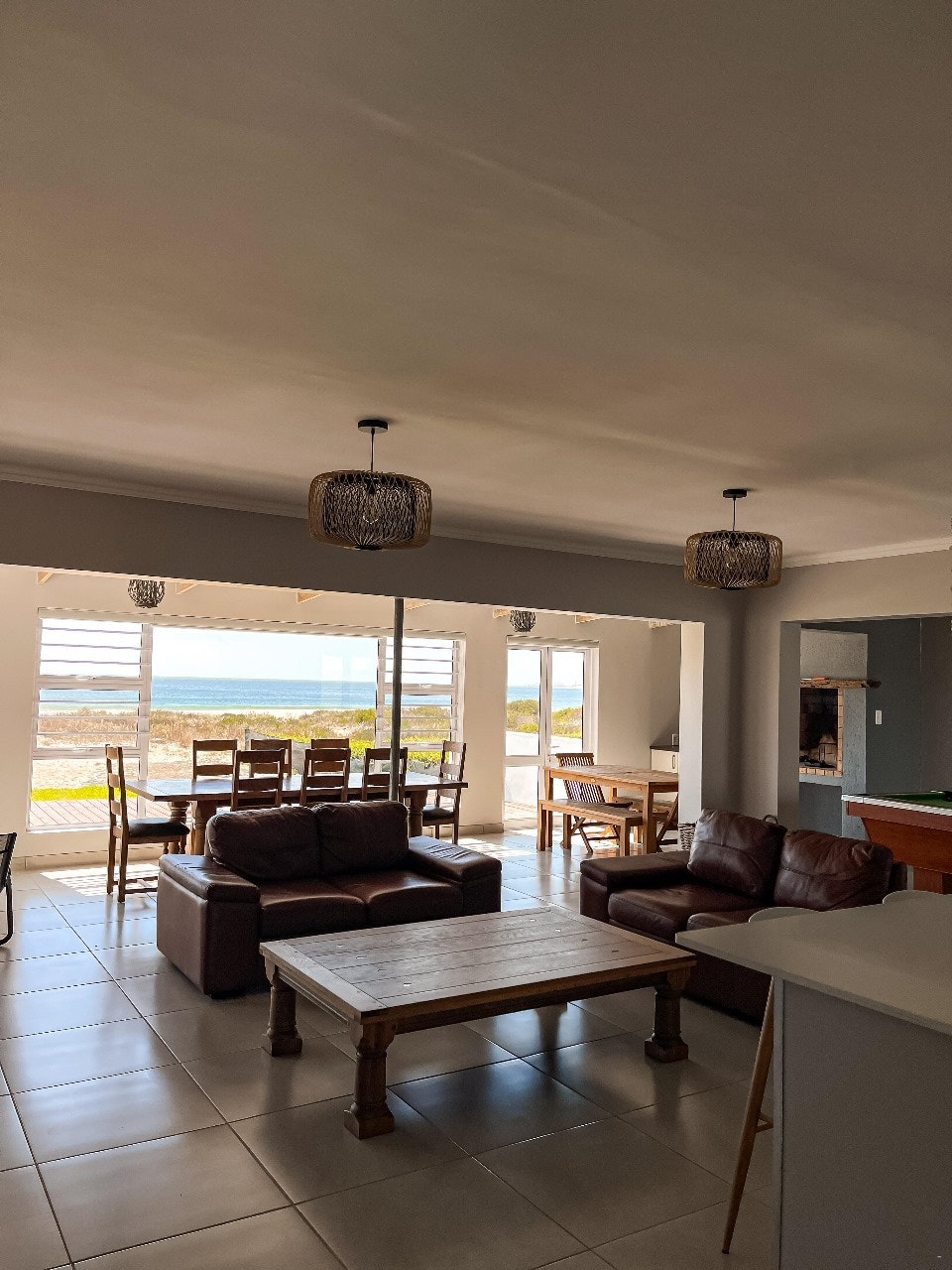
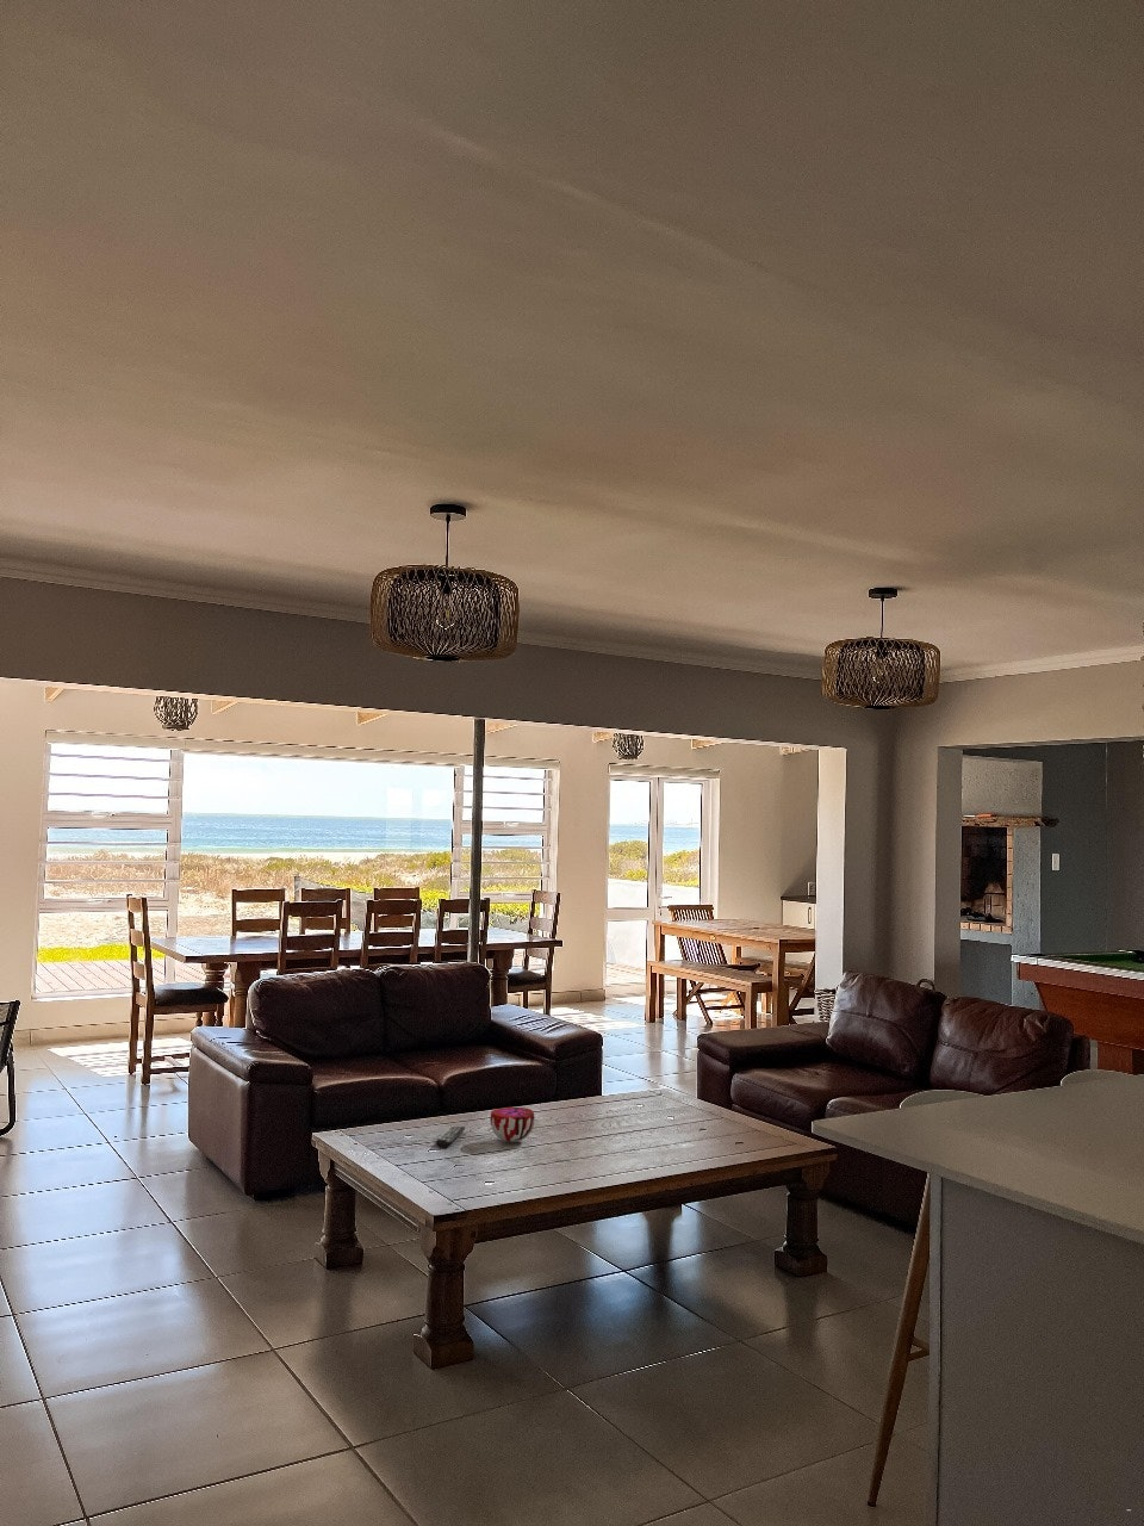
+ decorative bowl [489,1107,536,1144]
+ remote control [435,1125,466,1149]
